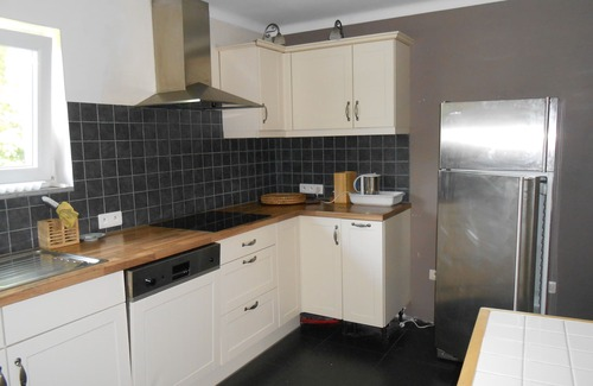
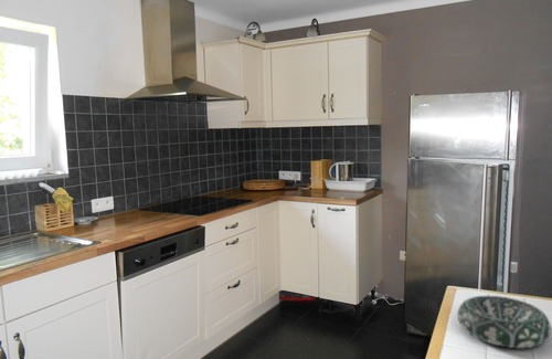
+ decorative bowl [457,295,552,349]
